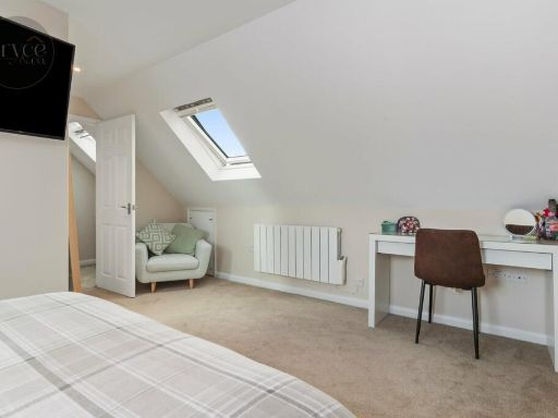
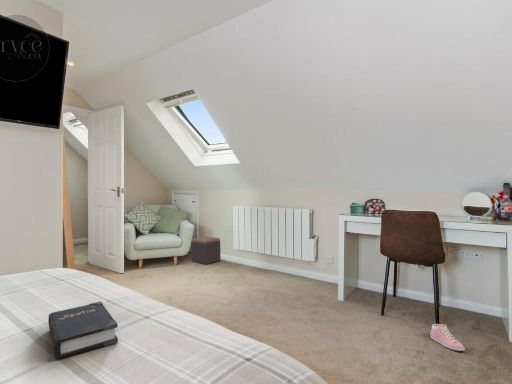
+ sneaker [429,323,466,352]
+ footstool [190,236,222,265]
+ hardback book [47,301,119,360]
